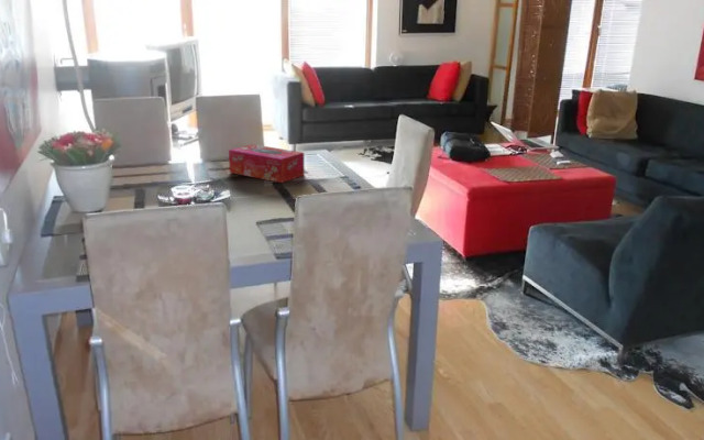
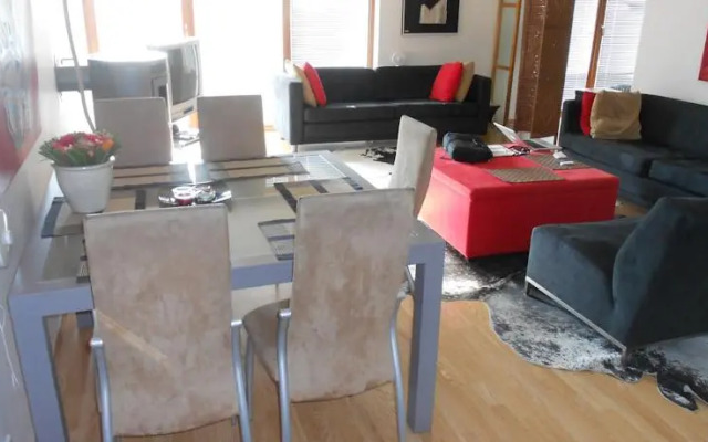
- tissue box [228,143,305,184]
